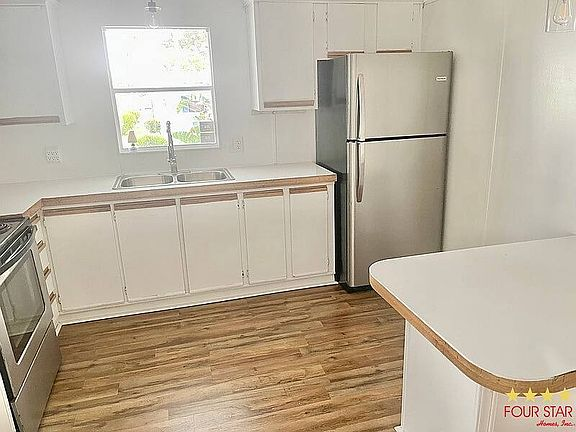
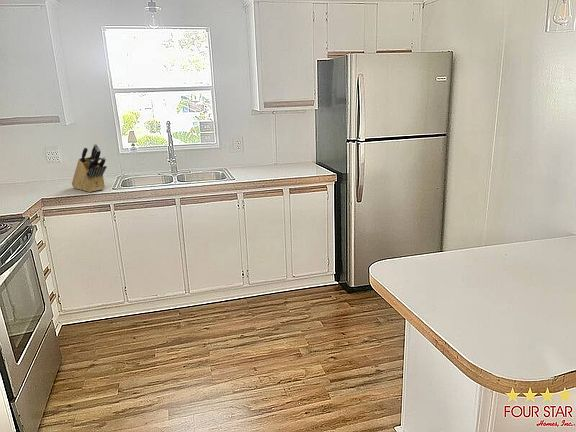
+ knife block [71,143,108,193]
